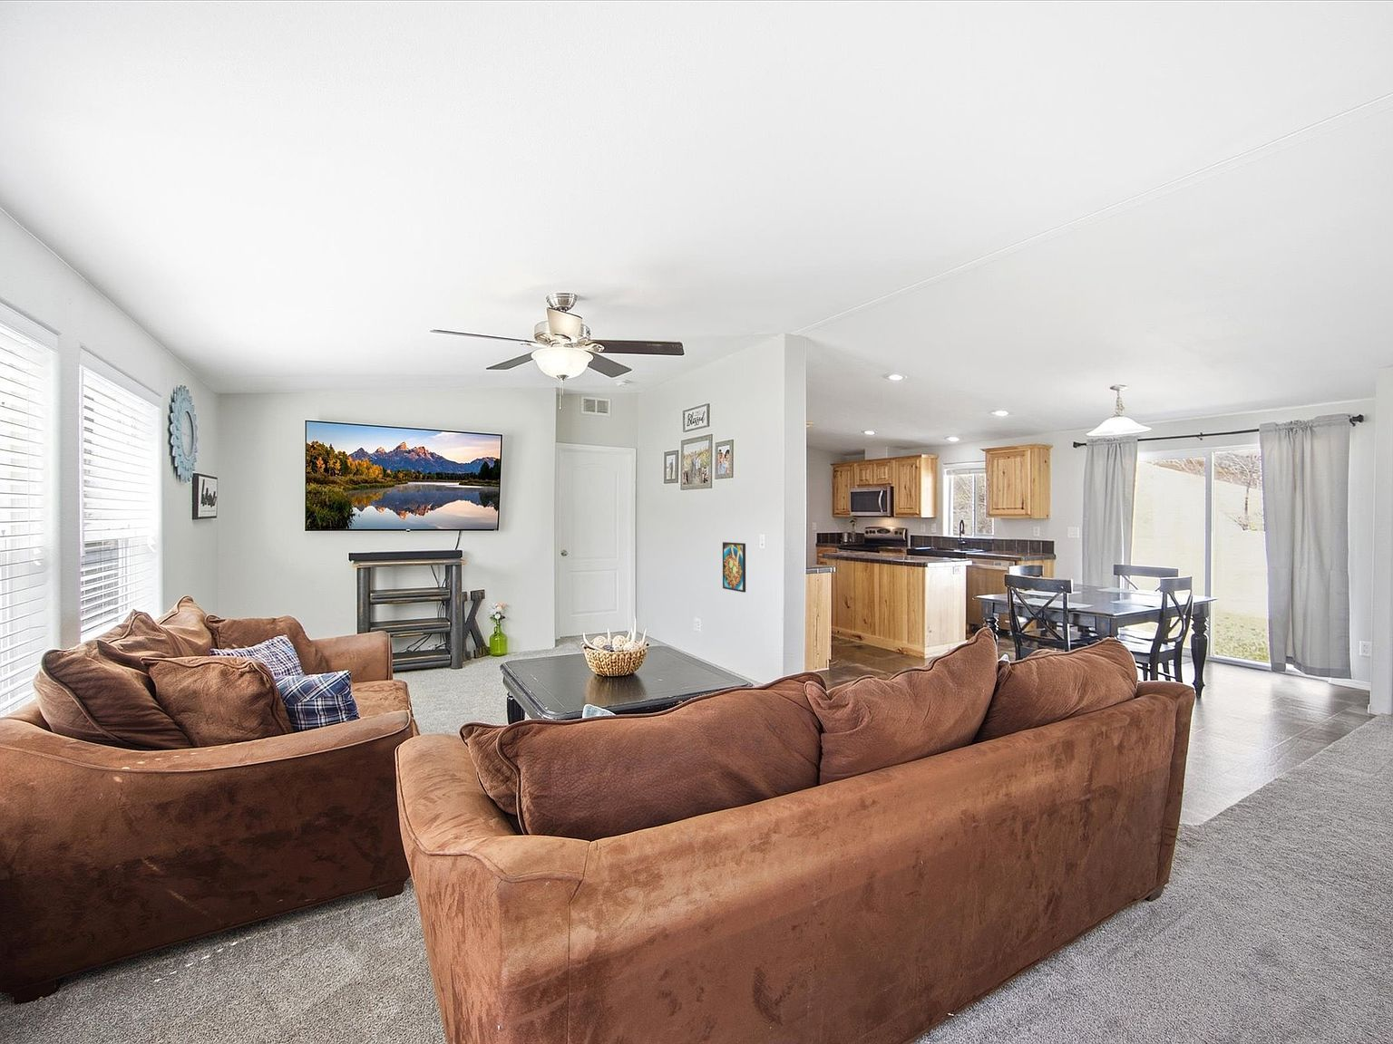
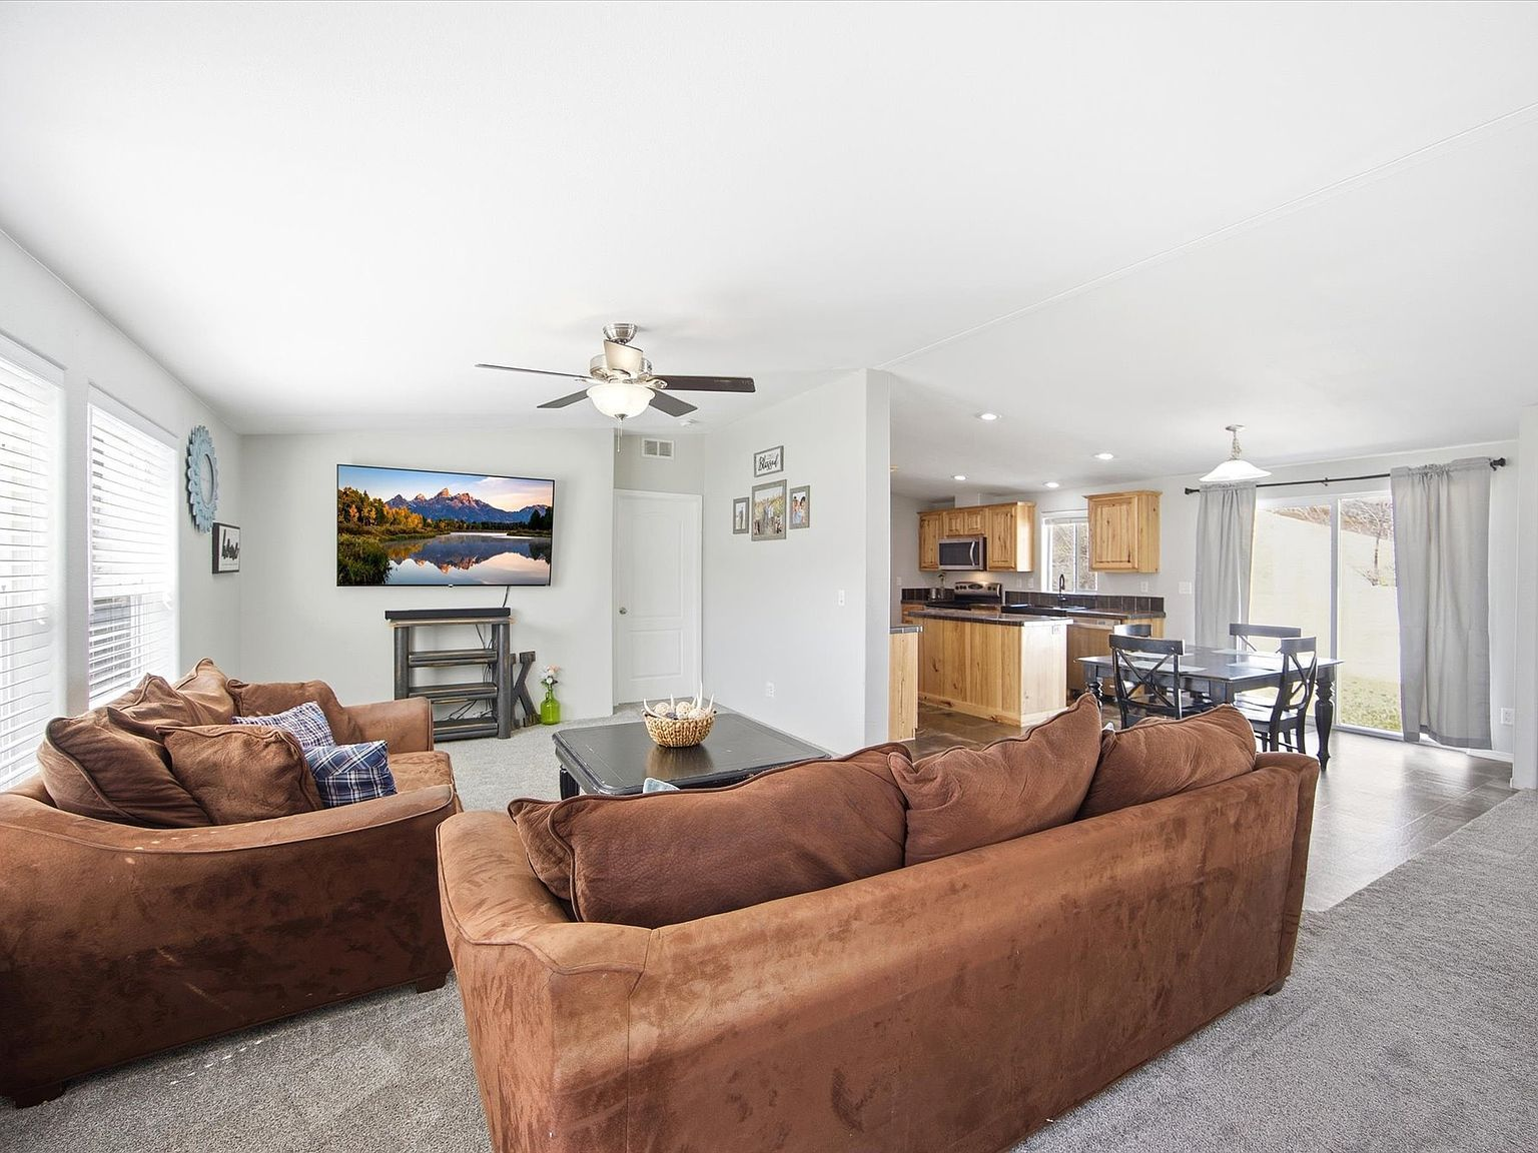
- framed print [722,541,746,593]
